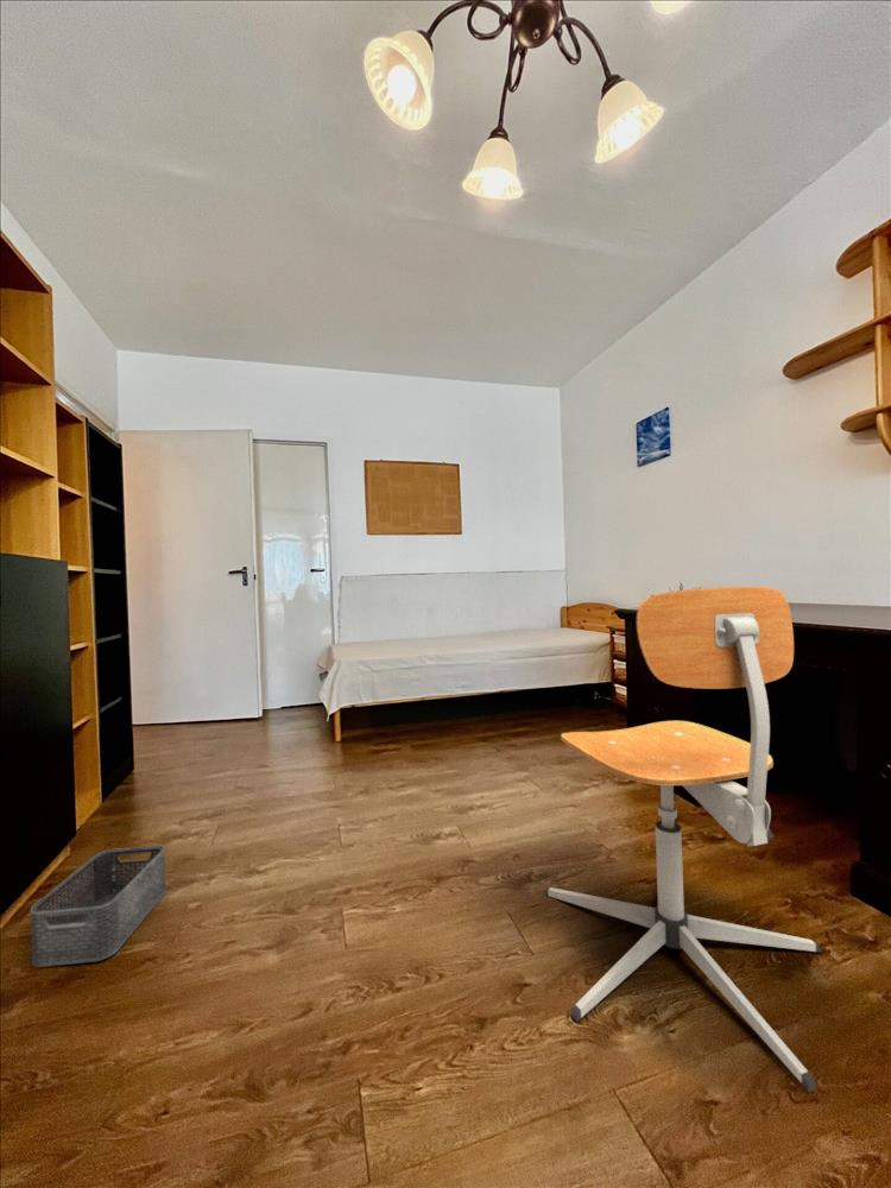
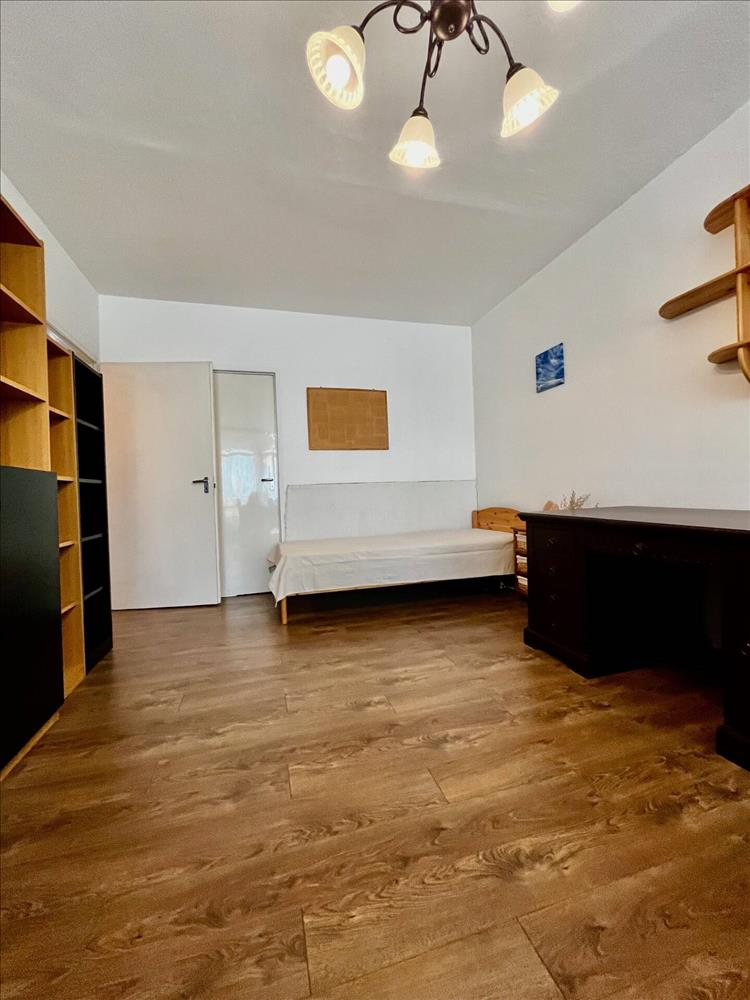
- office chair [543,586,823,1093]
- storage bin [30,845,168,968]
